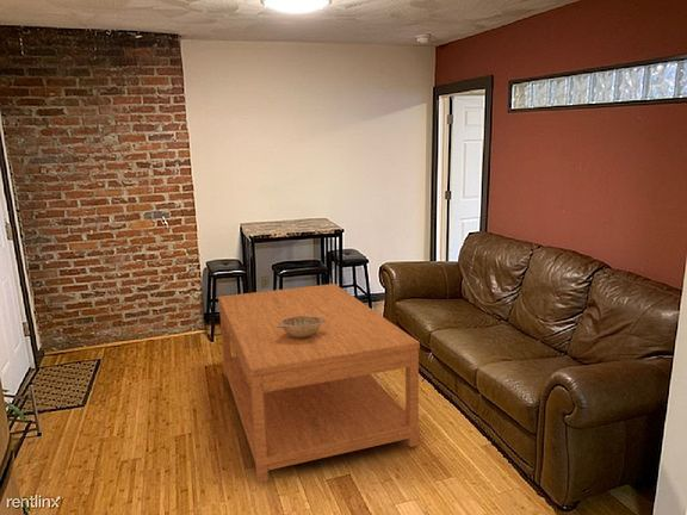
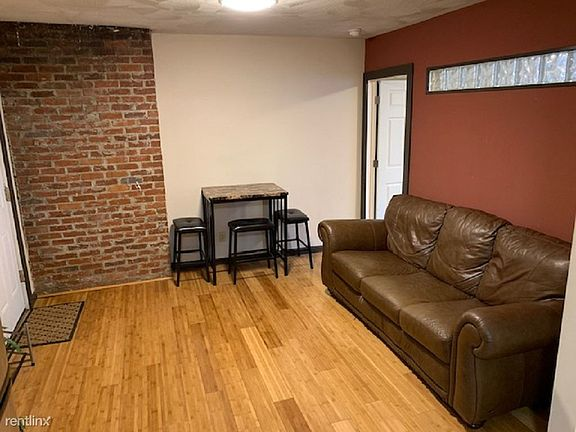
- coffee table [217,283,421,484]
- decorative bowl [277,316,326,339]
